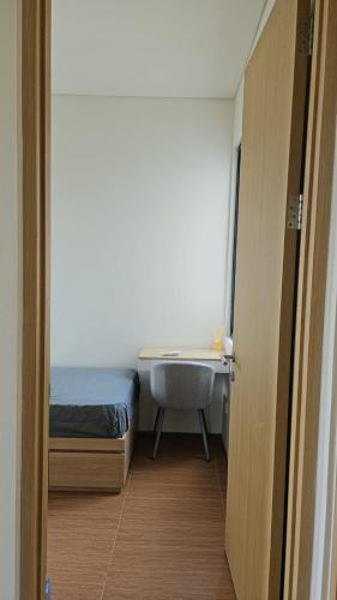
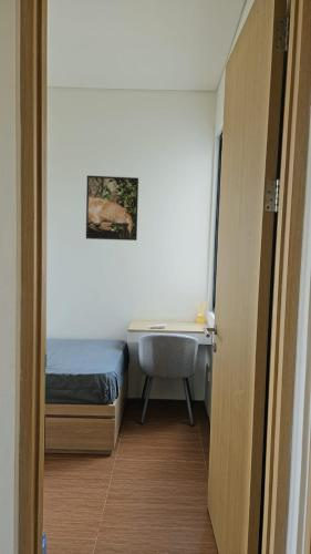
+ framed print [85,174,139,242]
